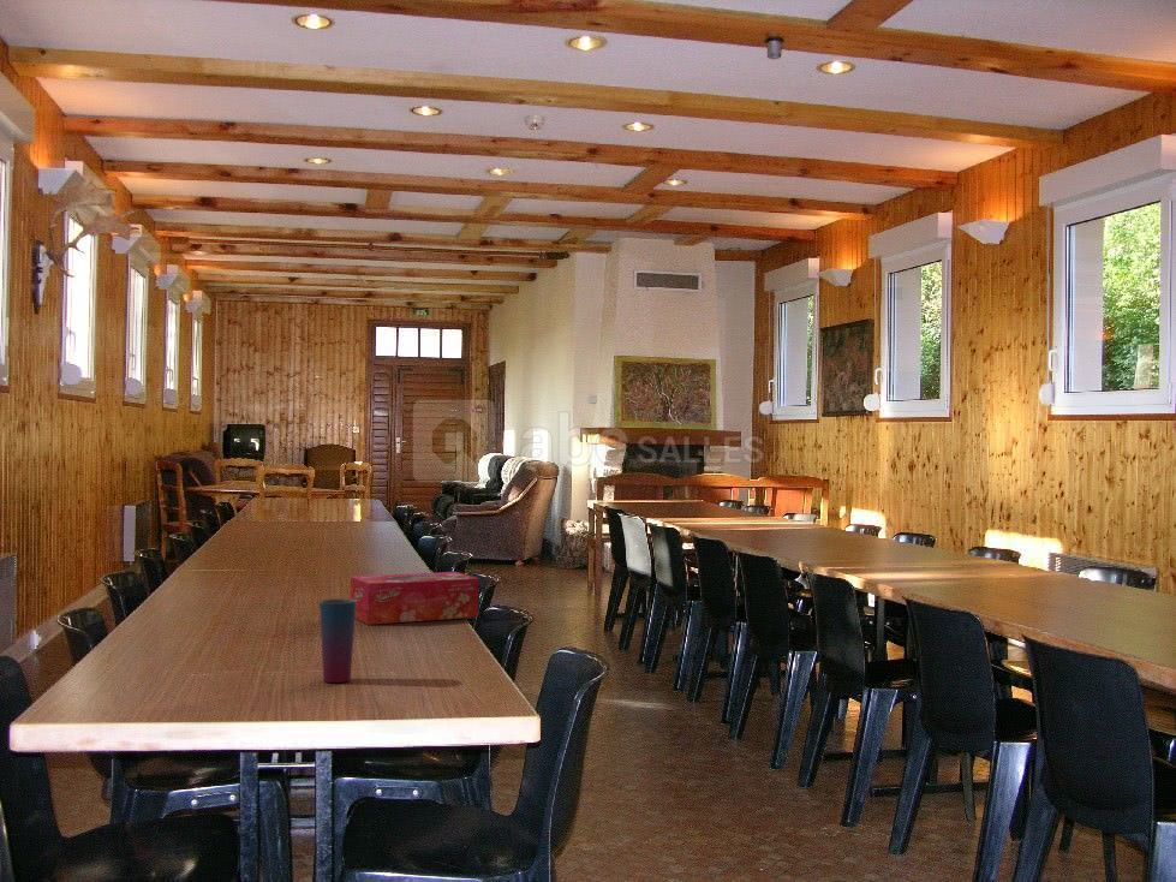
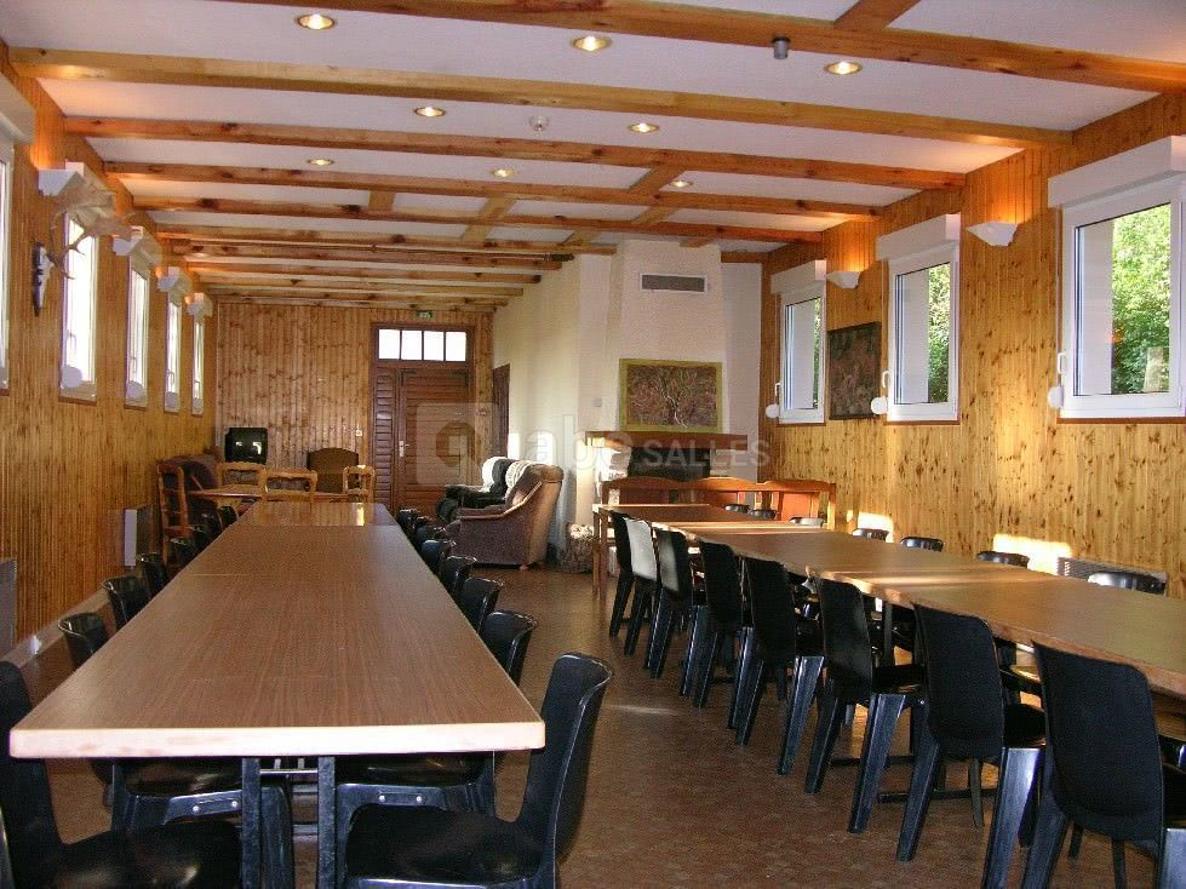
- tissue box [348,571,479,626]
- cup [318,597,357,684]
